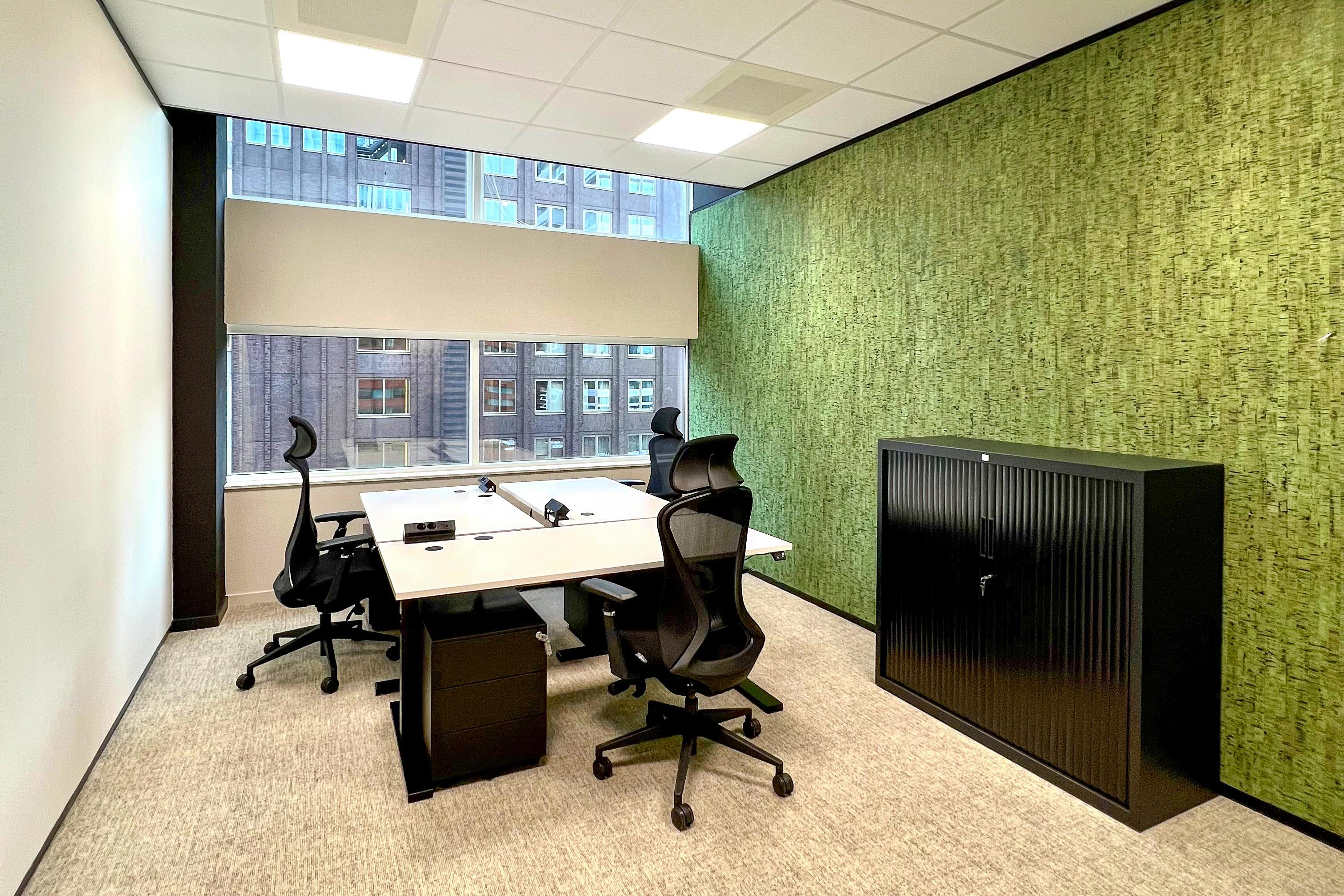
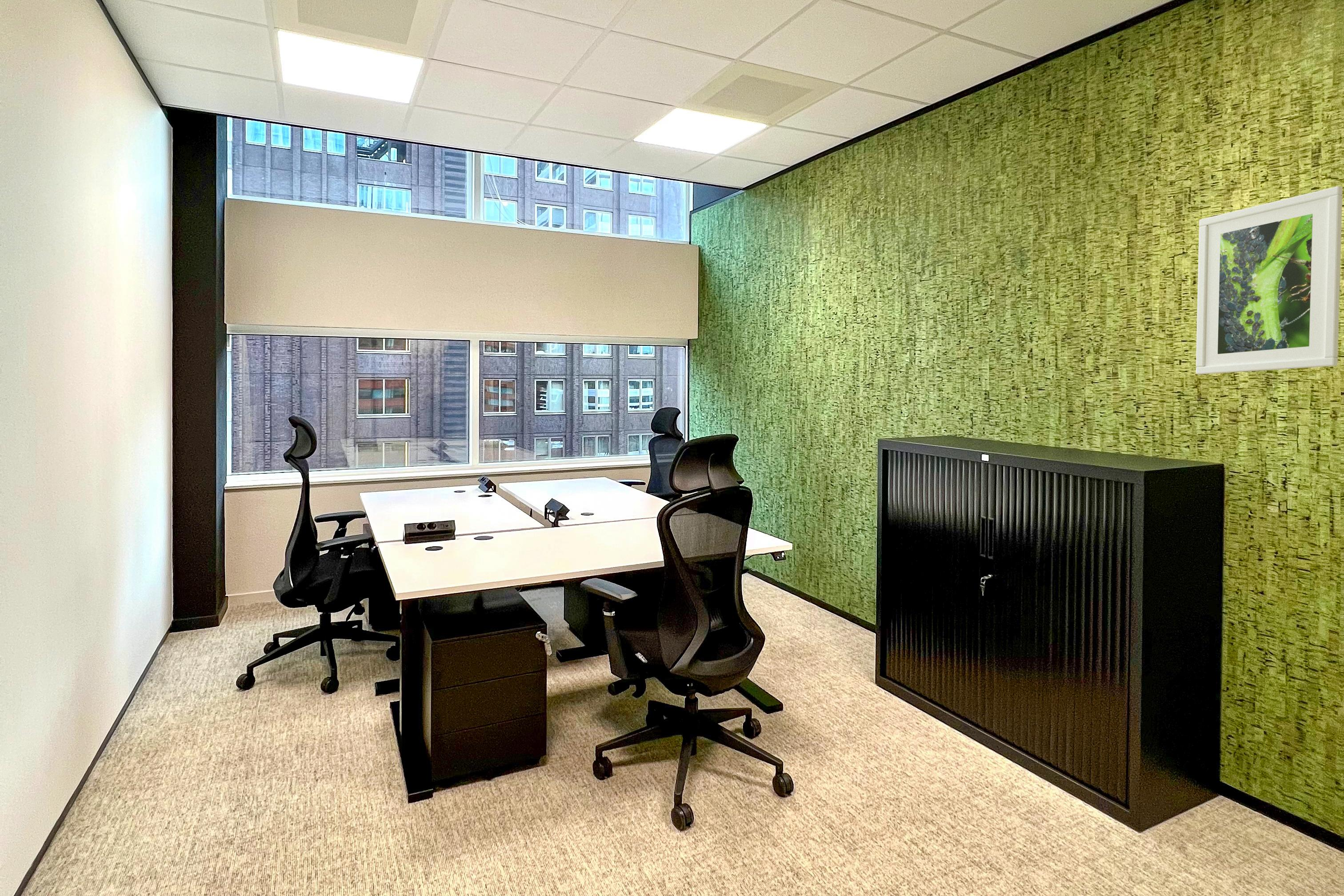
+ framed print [1196,186,1343,375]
